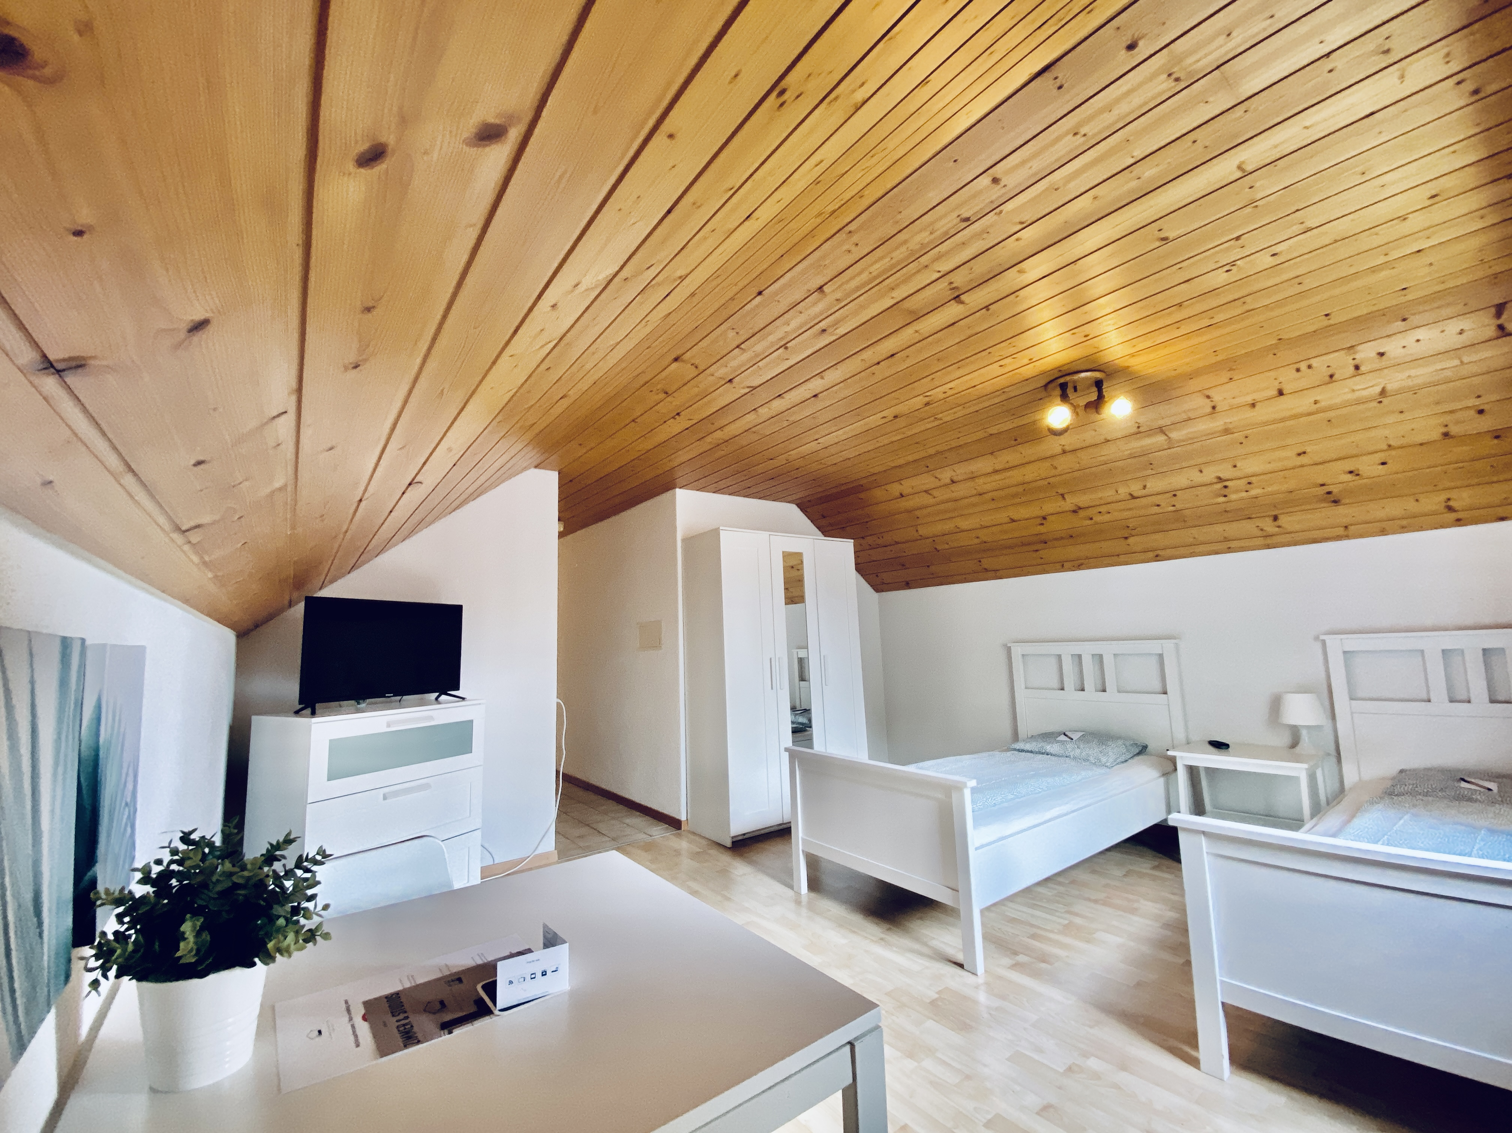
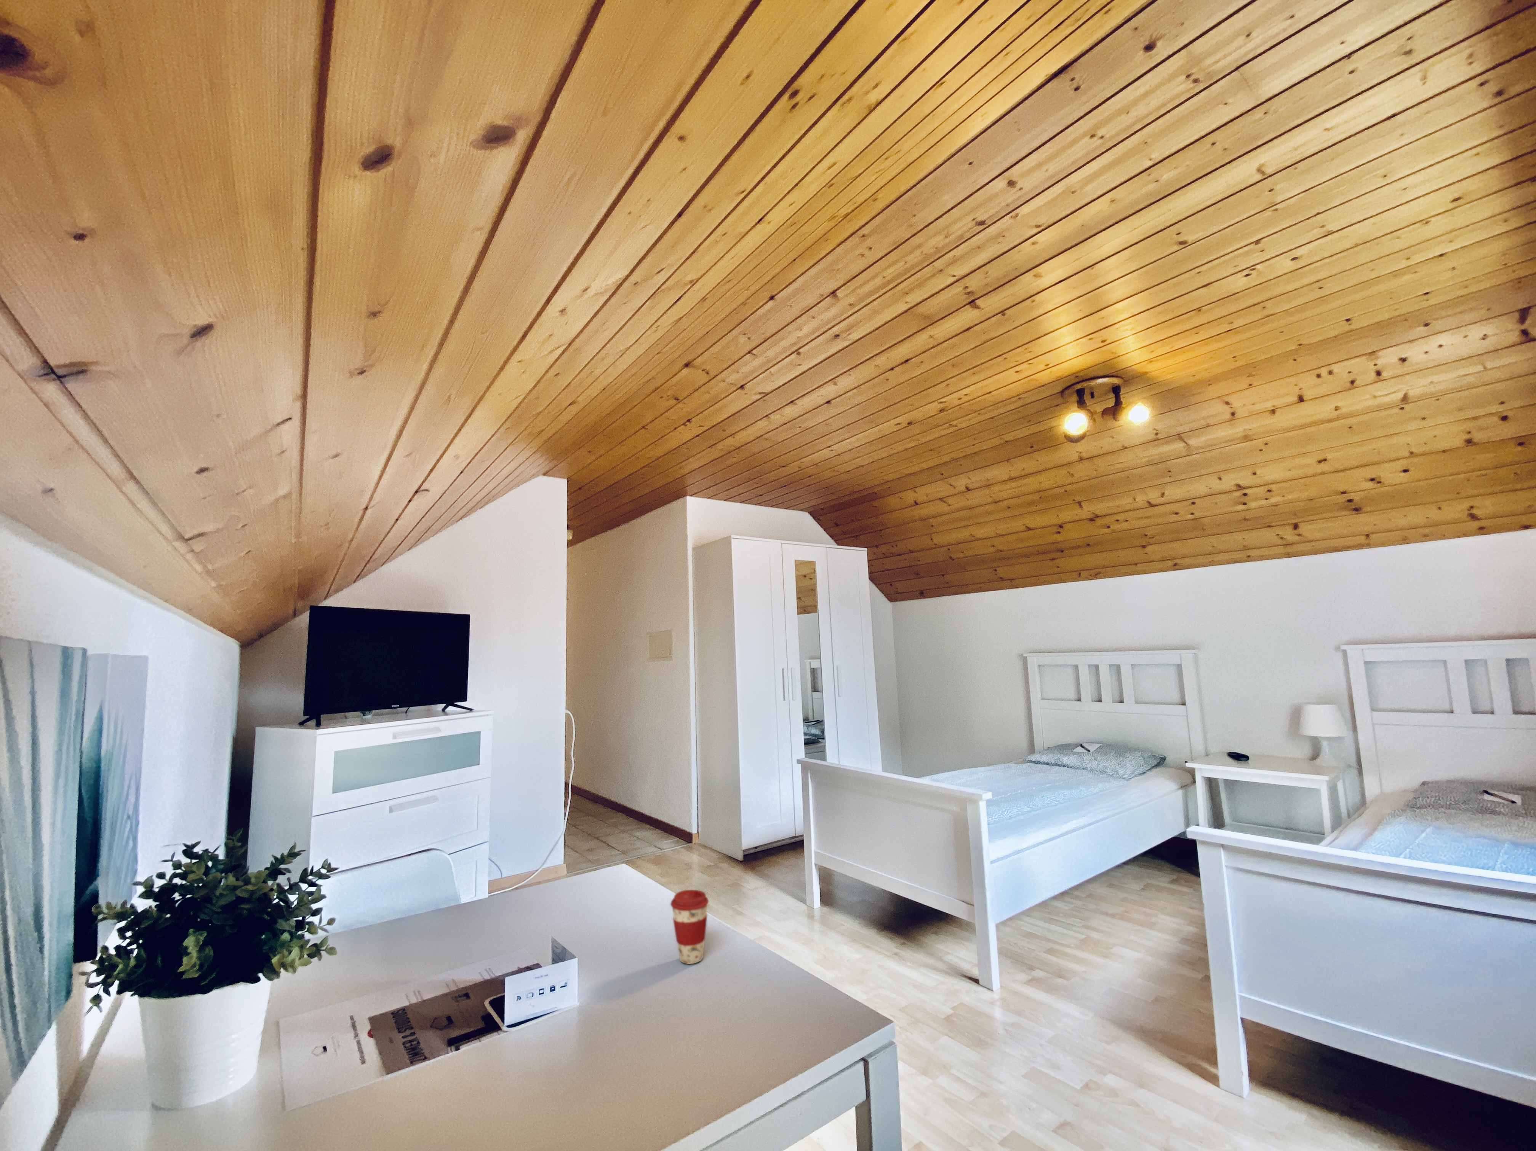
+ coffee cup [670,889,709,965]
